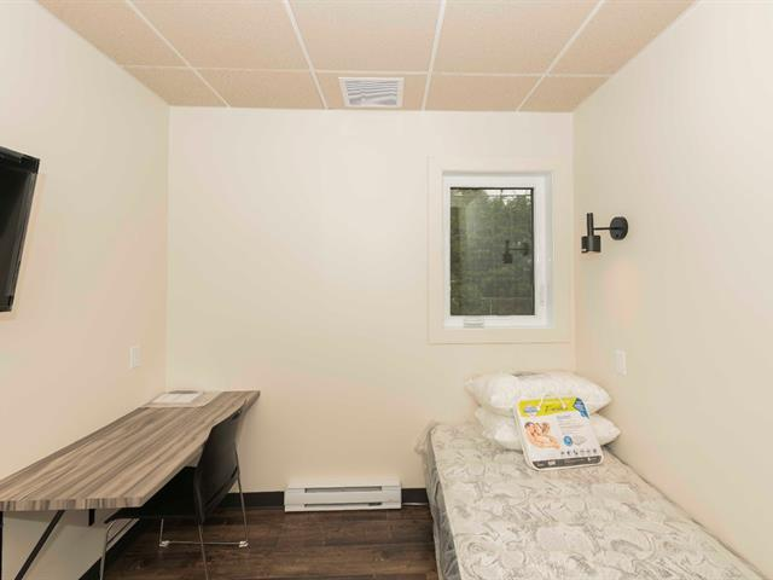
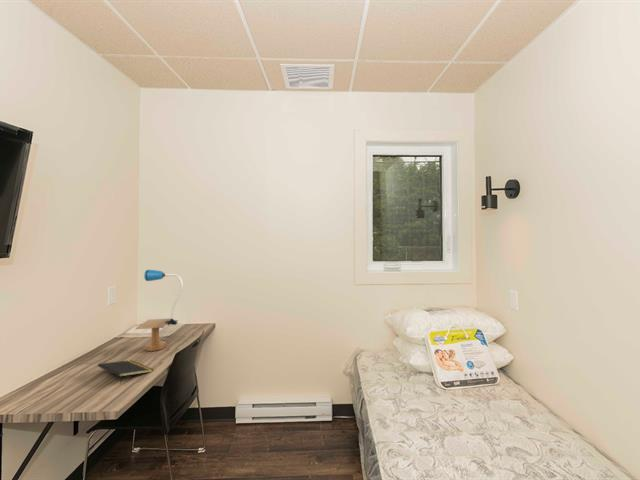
+ notepad [97,359,154,384]
+ desk lamp [135,269,184,352]
